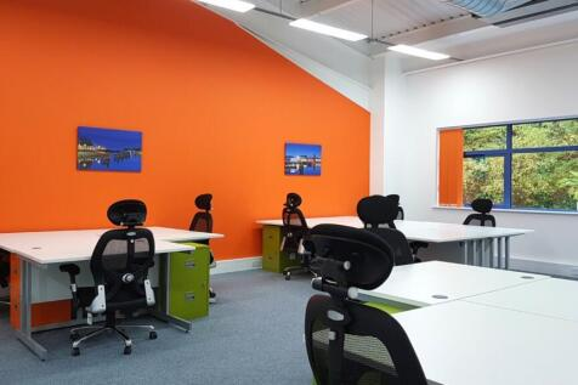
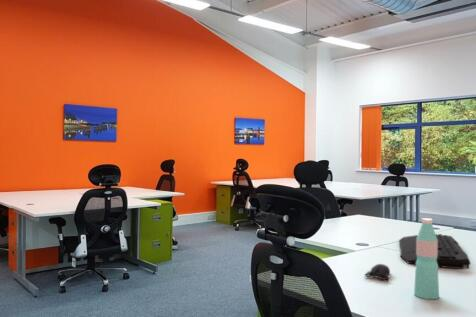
+ water bottle [413,217,440,300]
+ keyboard [398,233,472,270]
+ computer mouse [364,263,391,281]
